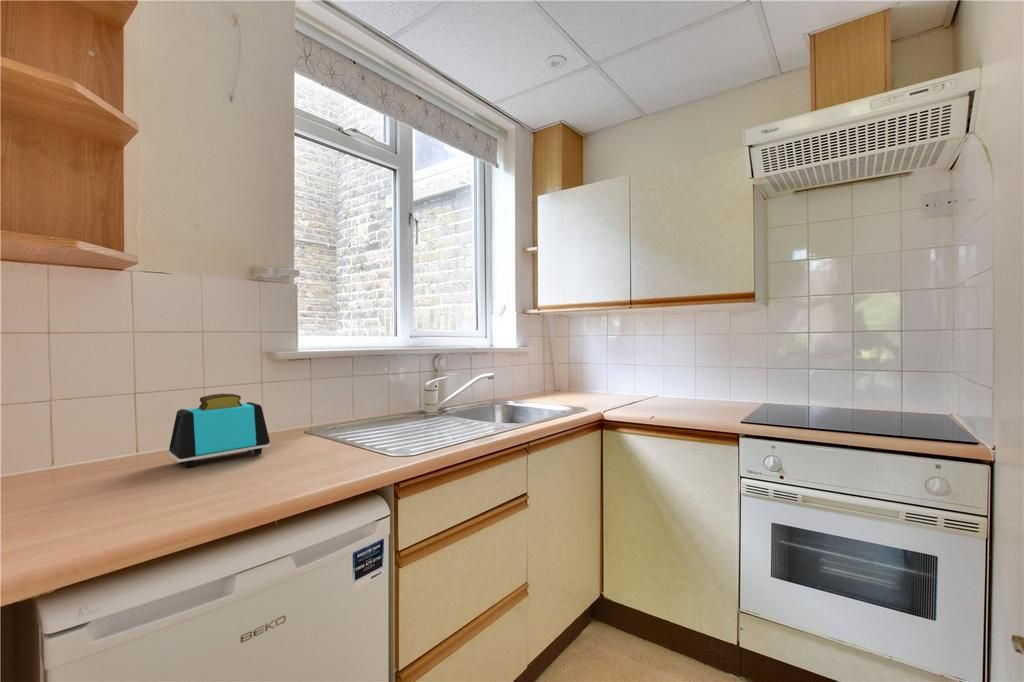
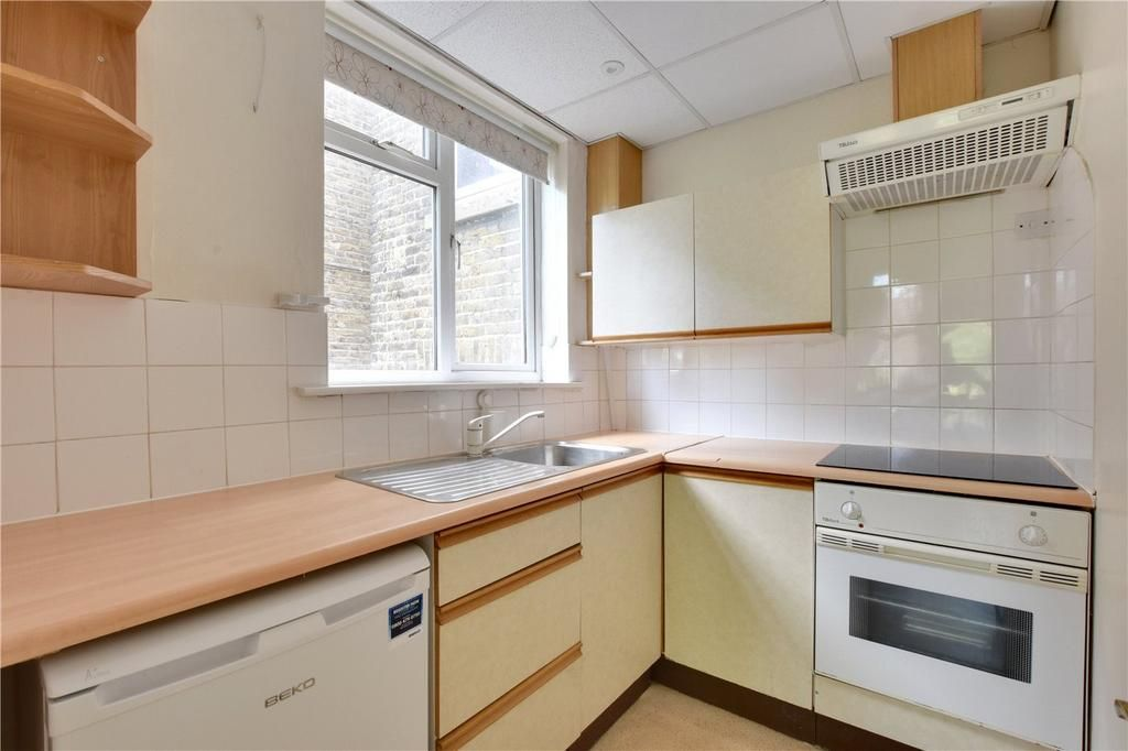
- toaster [168,393,271,469]
